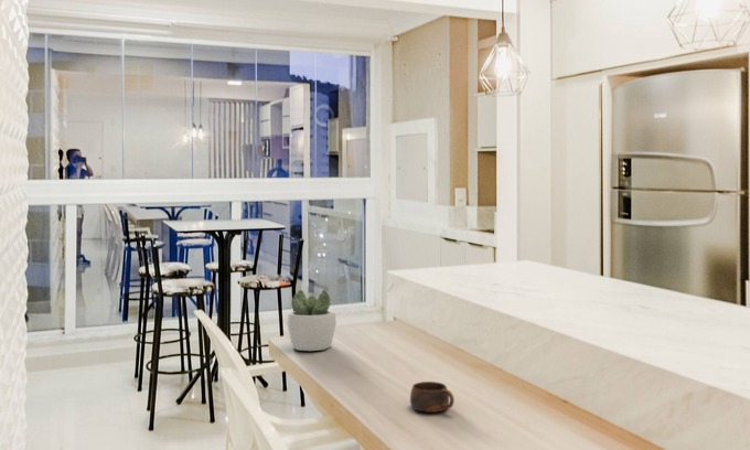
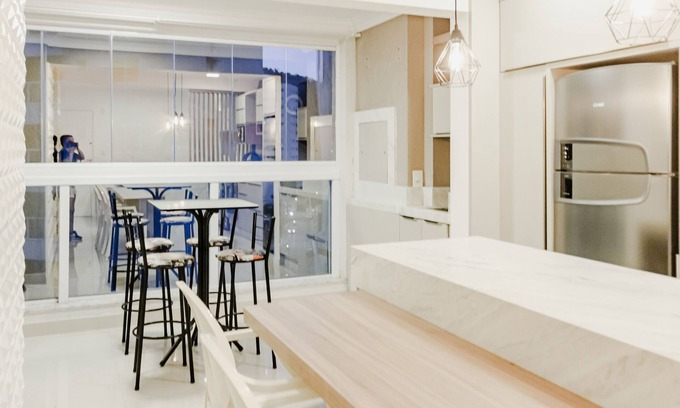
- cup [409,381,456,414]
- succulent plant [286,289,338,352]
